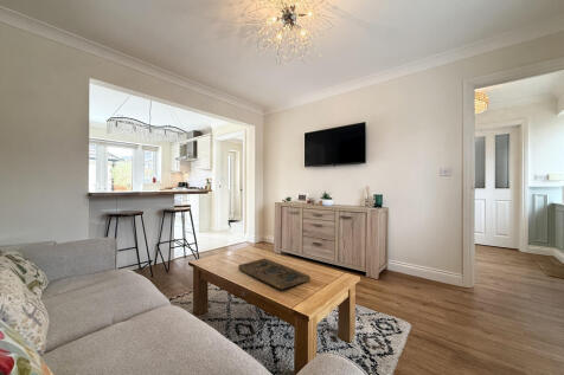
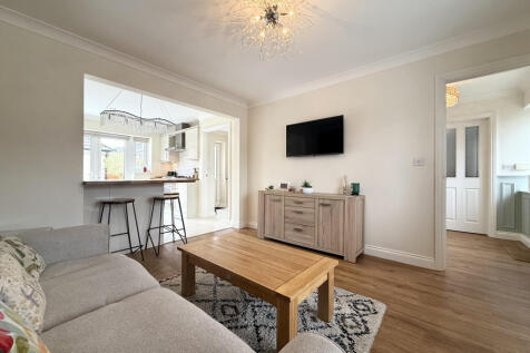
- decorative tray [237,257,312,290]
